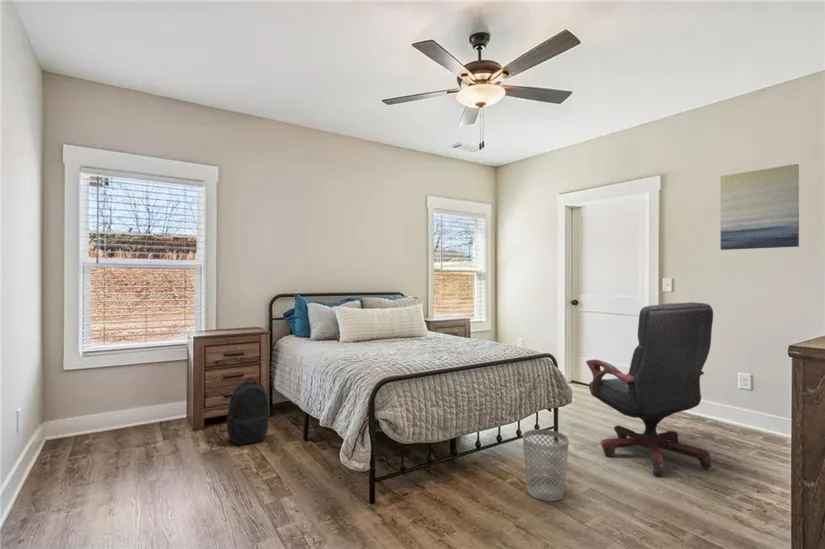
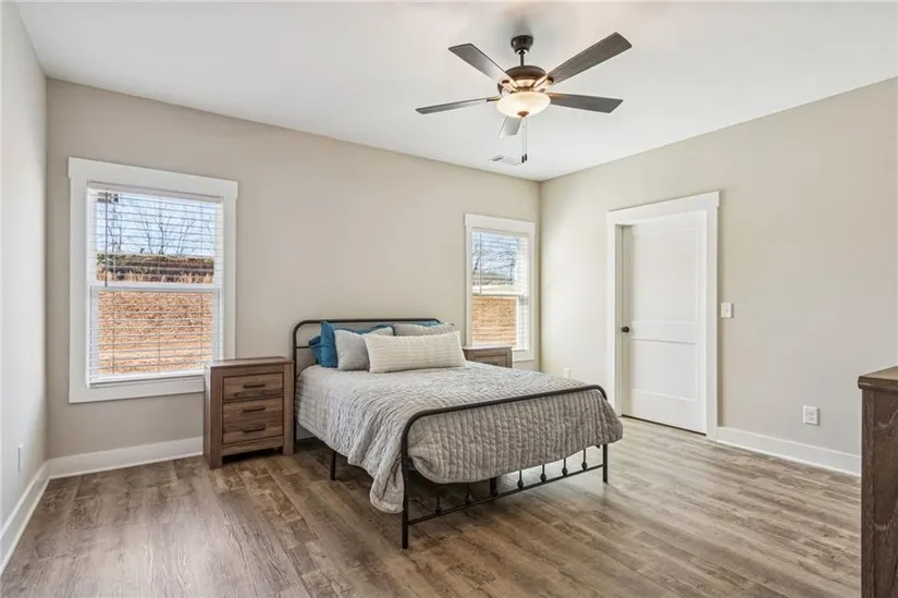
- office chair [585,301,714,478]
- wastebasket [522,428,570,502]
- backpack [226,377,270,446]
- wall art [720,163,800,251]
